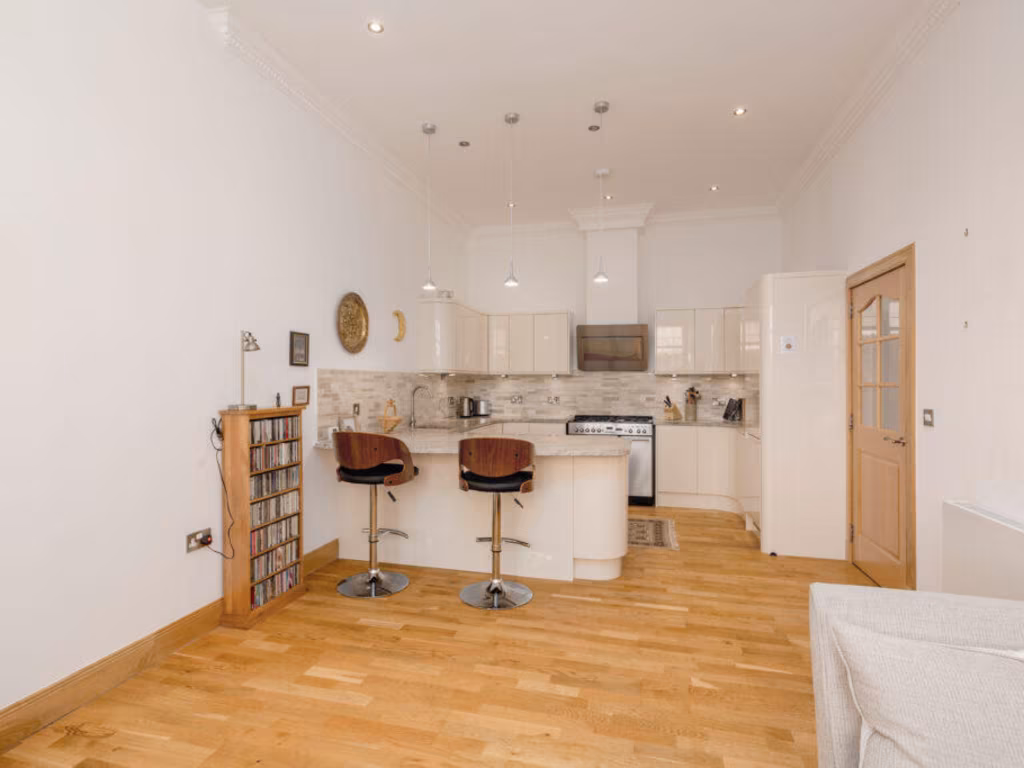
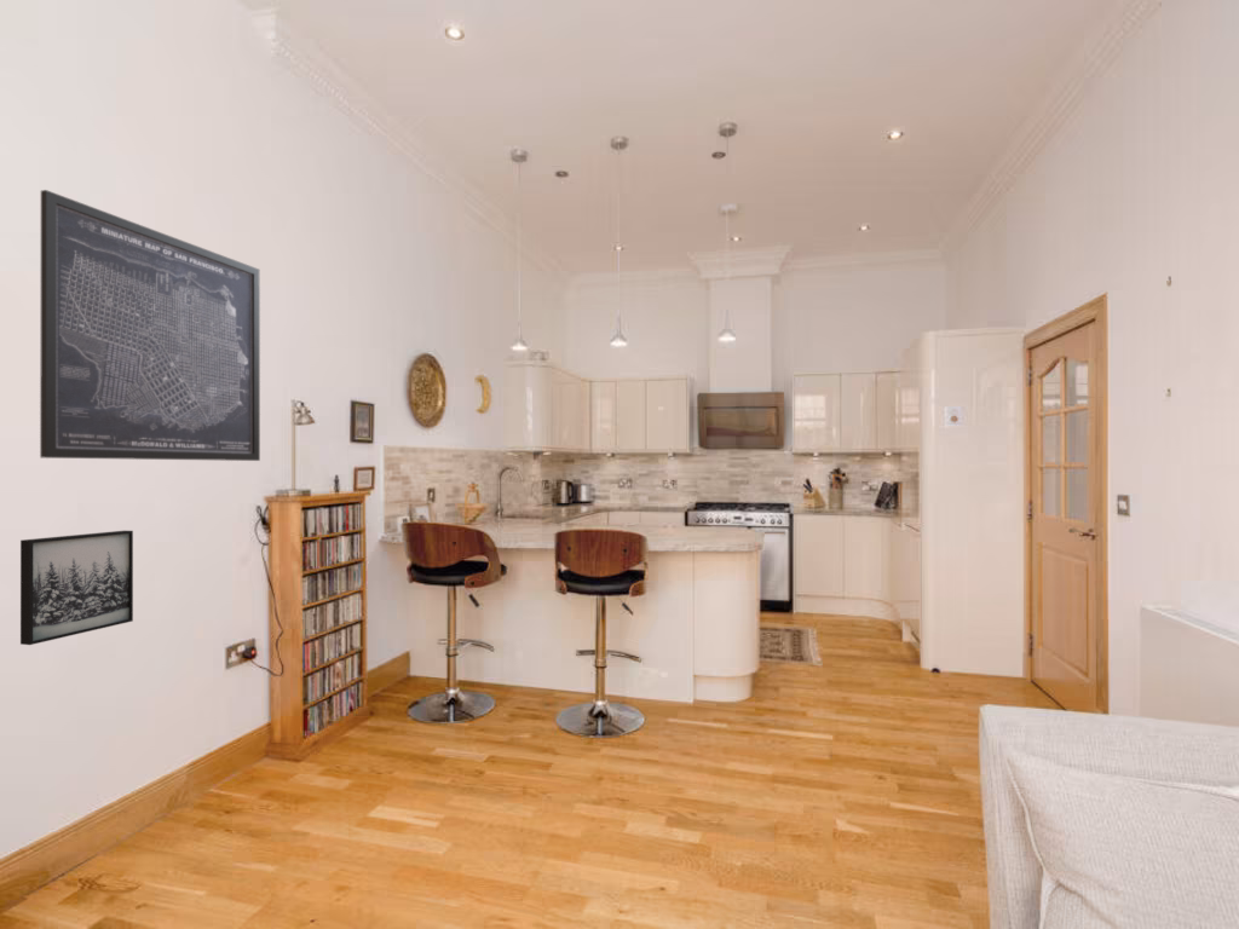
+ wall art [39,189,261,462]
+ wall art [19,530,134,646]
